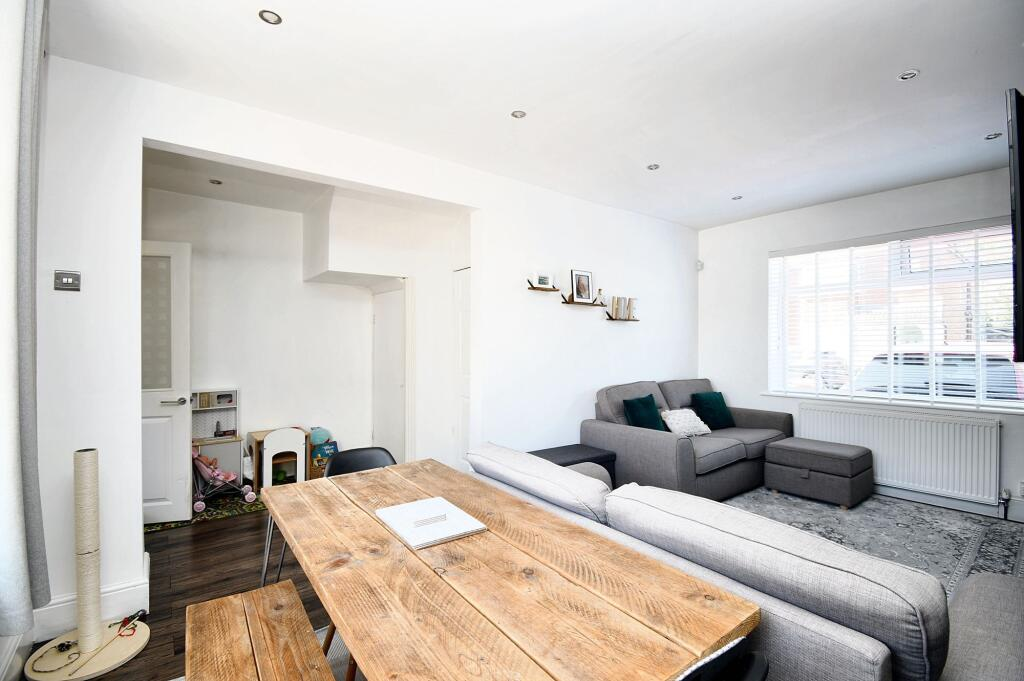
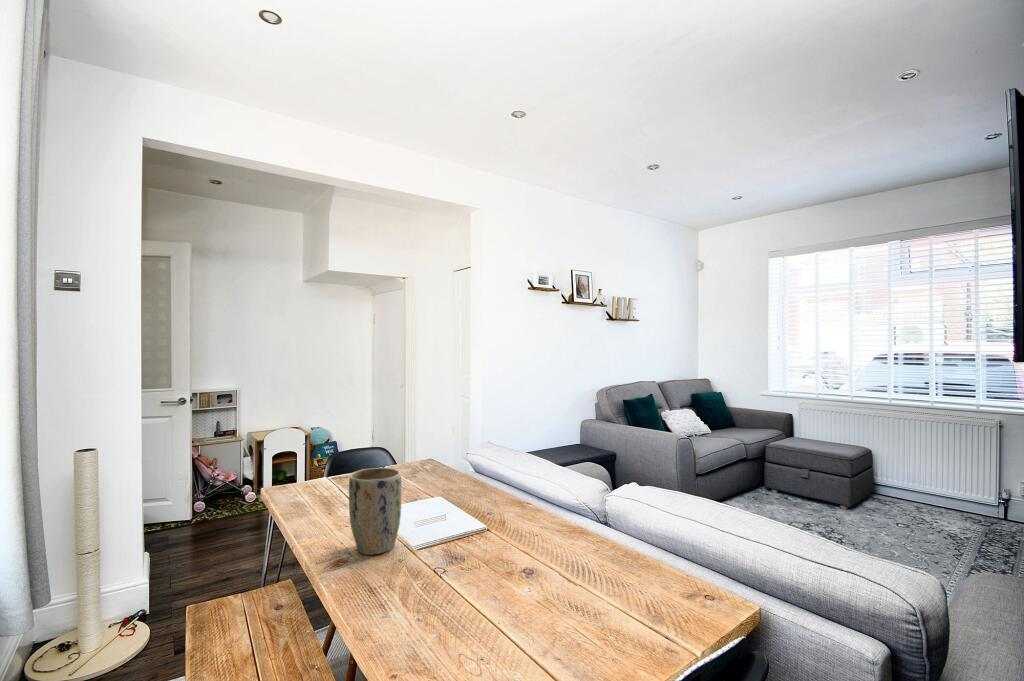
+ plant pot [348,467,402,556]
